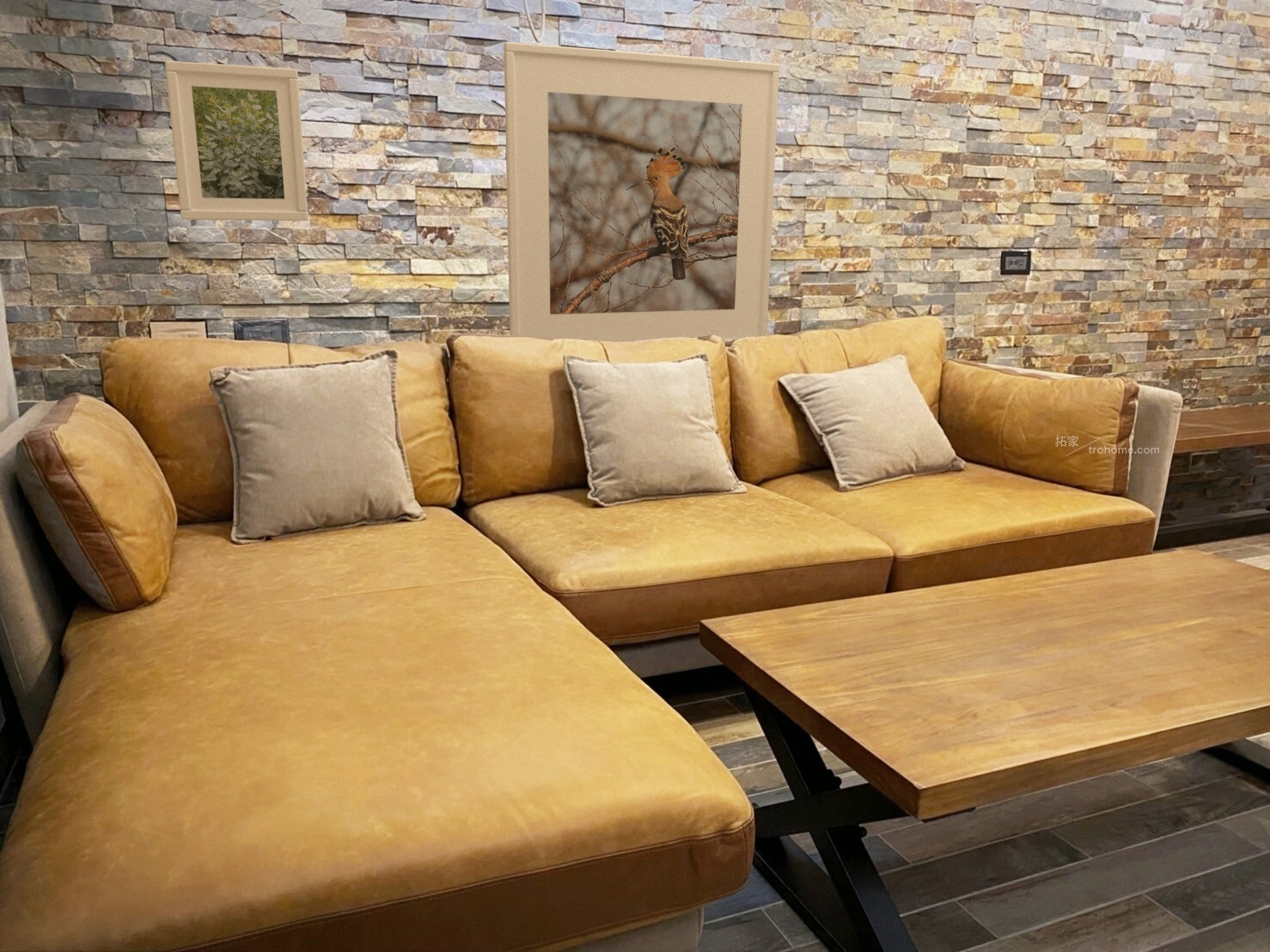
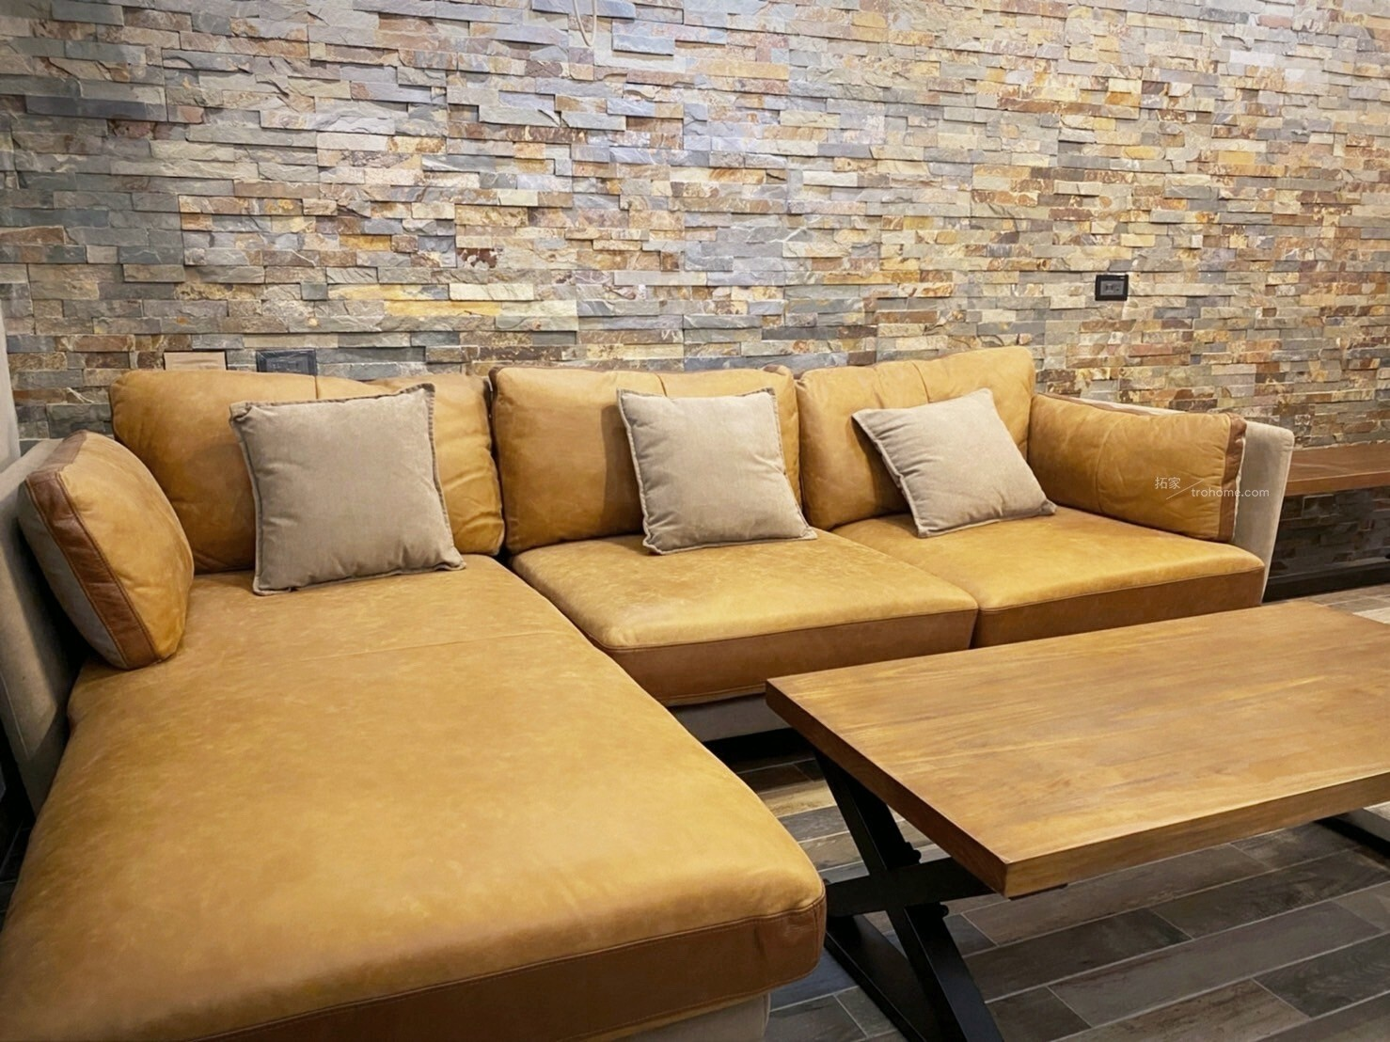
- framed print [503,41,780,341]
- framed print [164,60,308,222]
